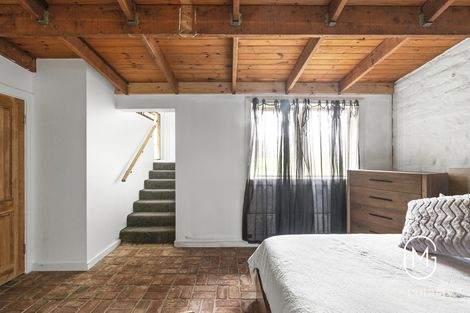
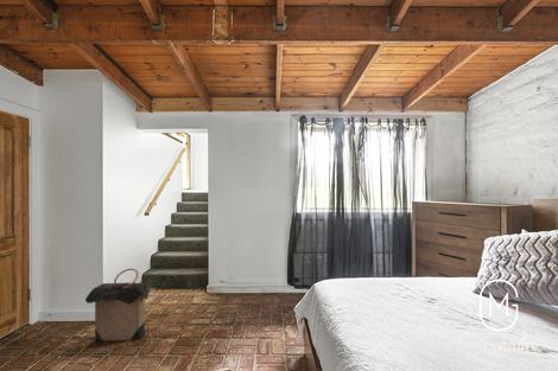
+ laundry hamper [84,268,152,343]
